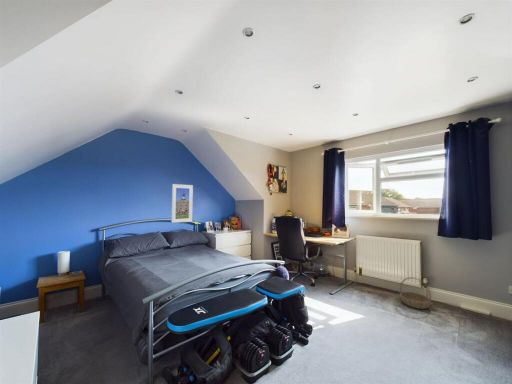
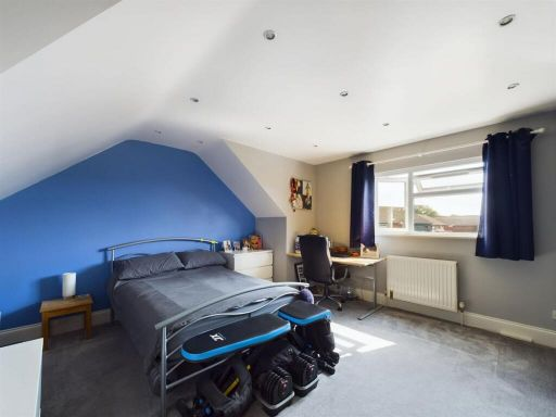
- basket [399,276,432,310]
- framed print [170,183,194,224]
